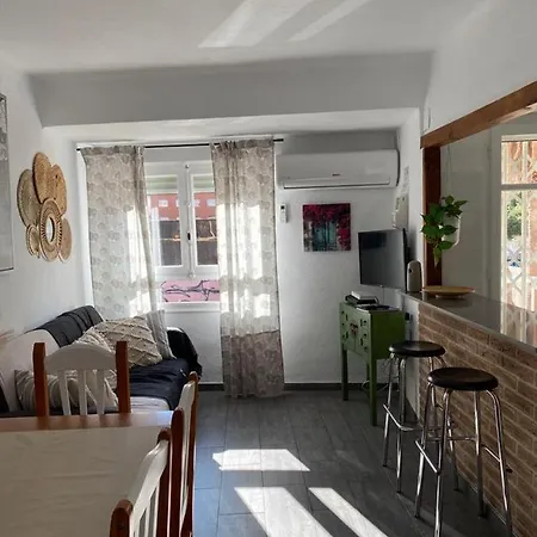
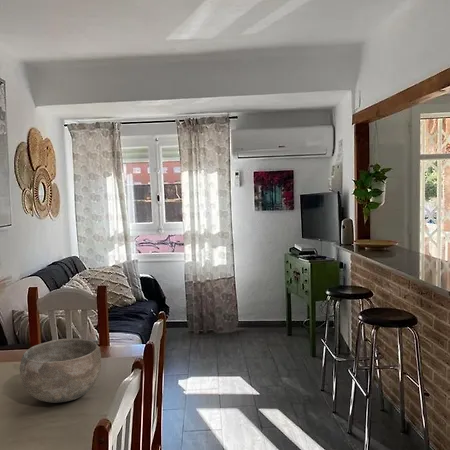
+ bowl [18,337,102,404]
